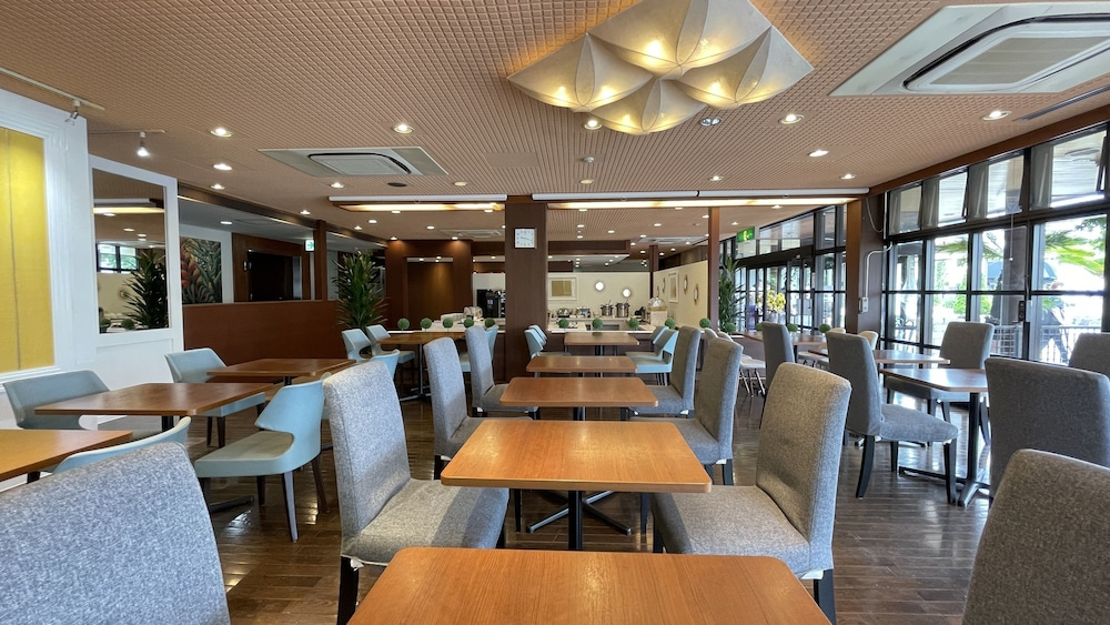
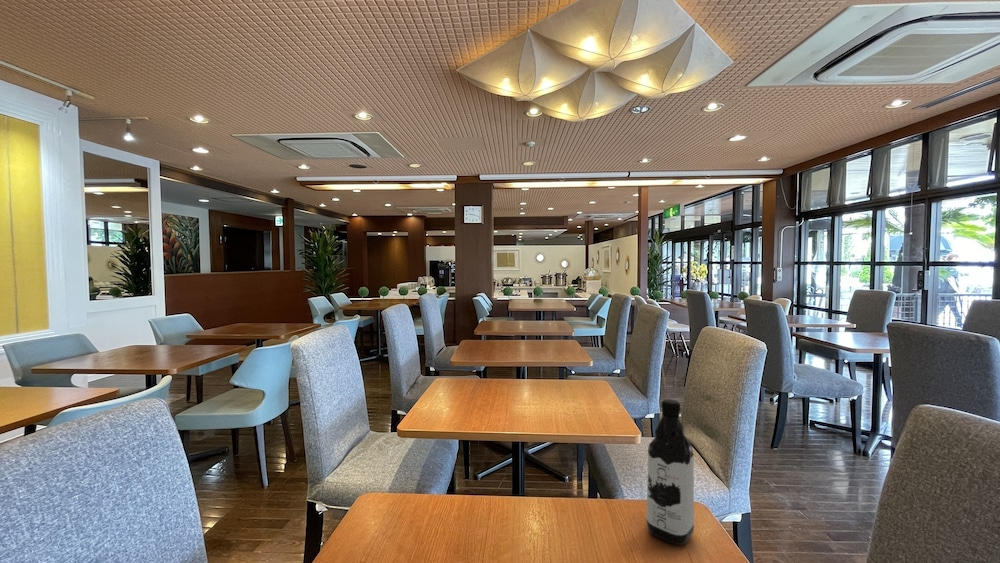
+ water bottle [646,398,695,546]
